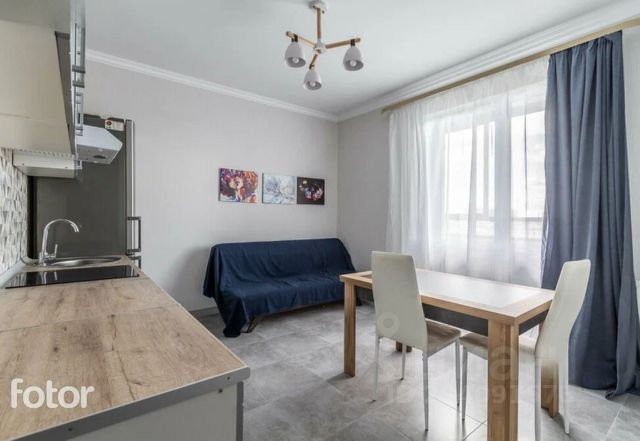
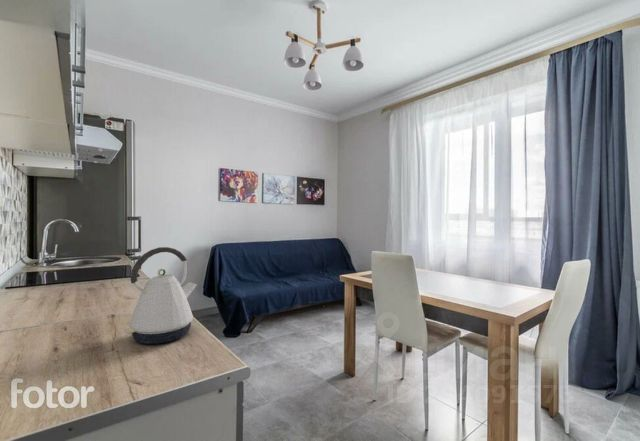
+ kettle [124,246,198,345]
